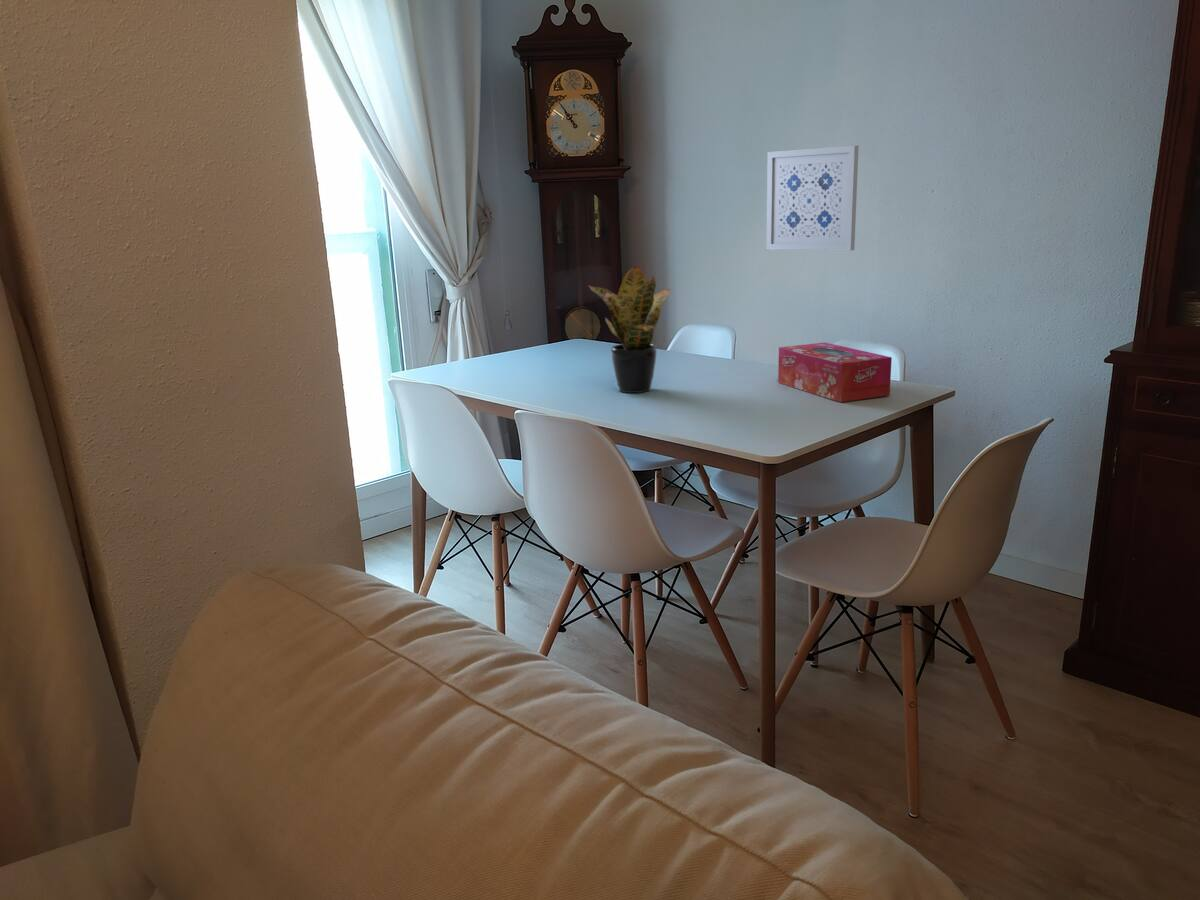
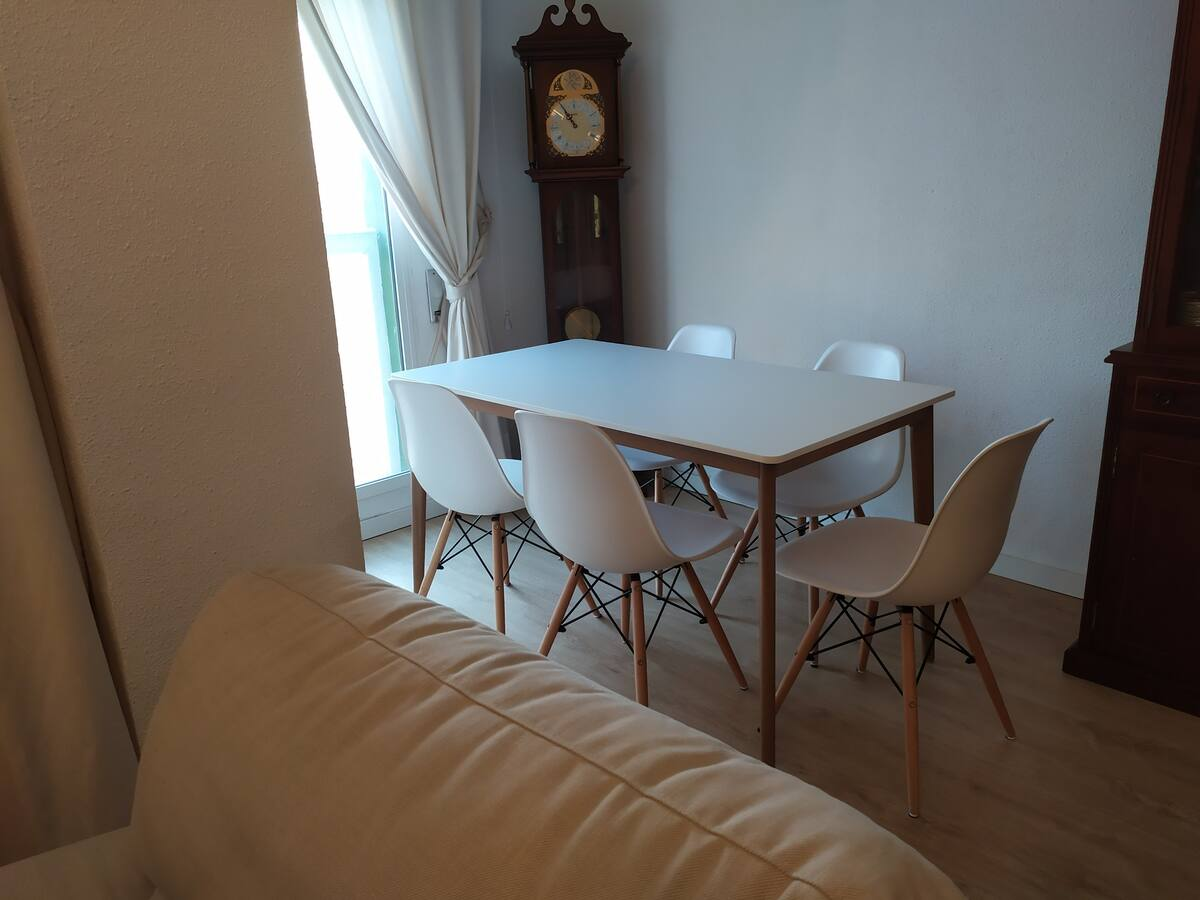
- potted plant [587,264,672,394]
- wall art [765,145,860,252]
- tissue box [777,341,893,403]
